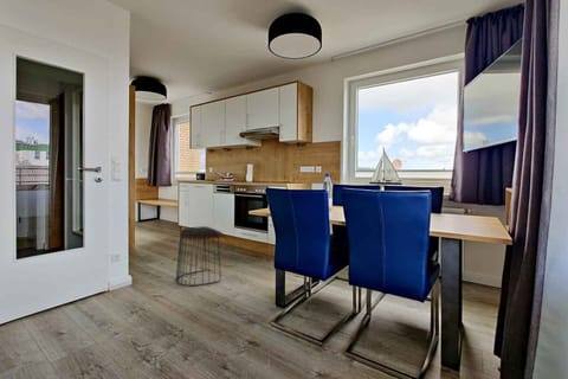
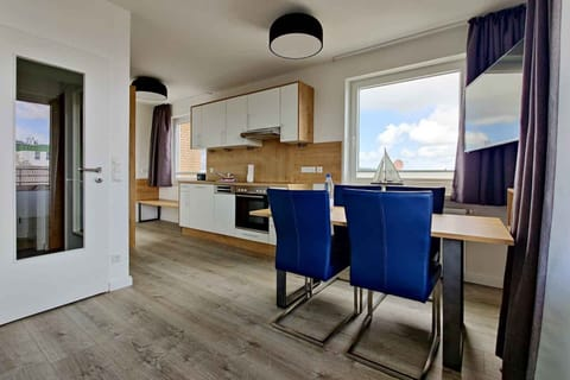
- stool [175,225,225,287]
